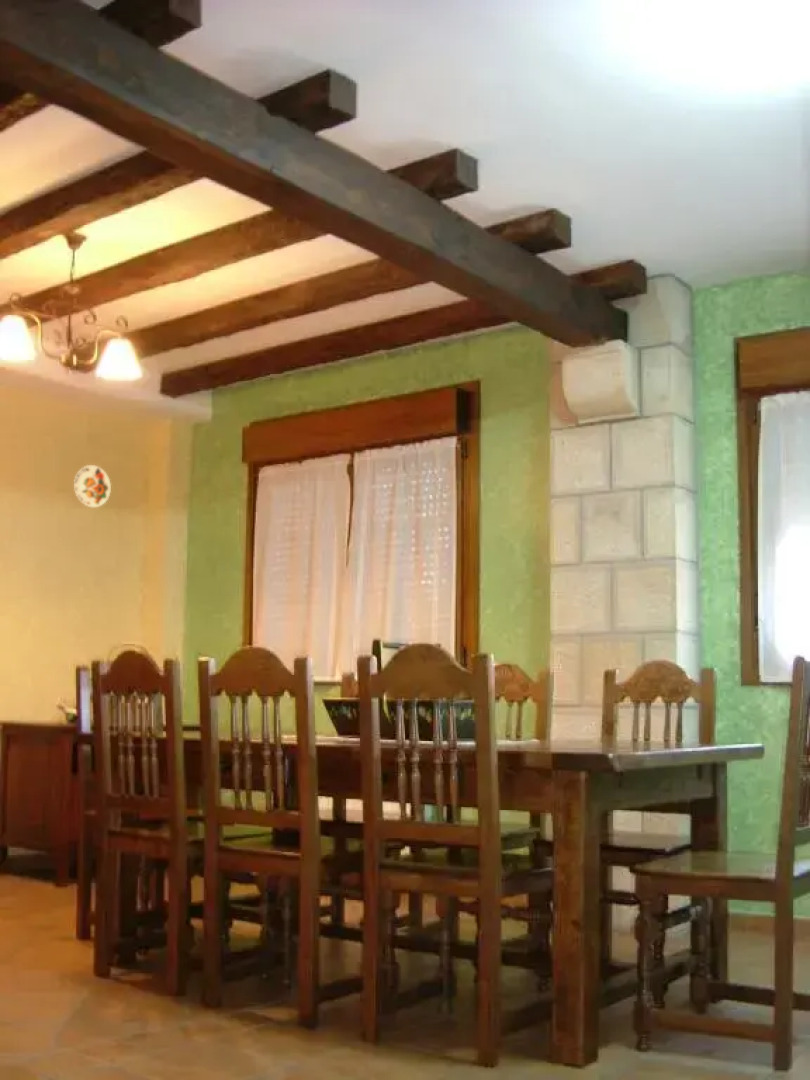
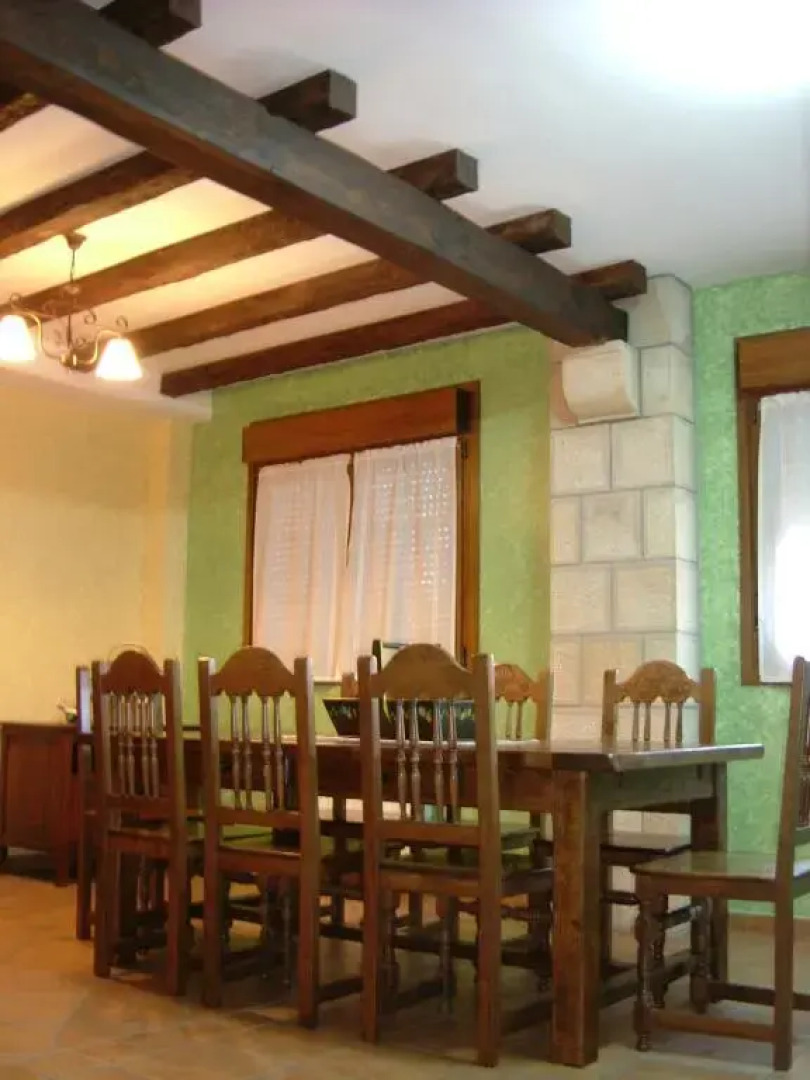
- decorative plate [73,464,112,508]
